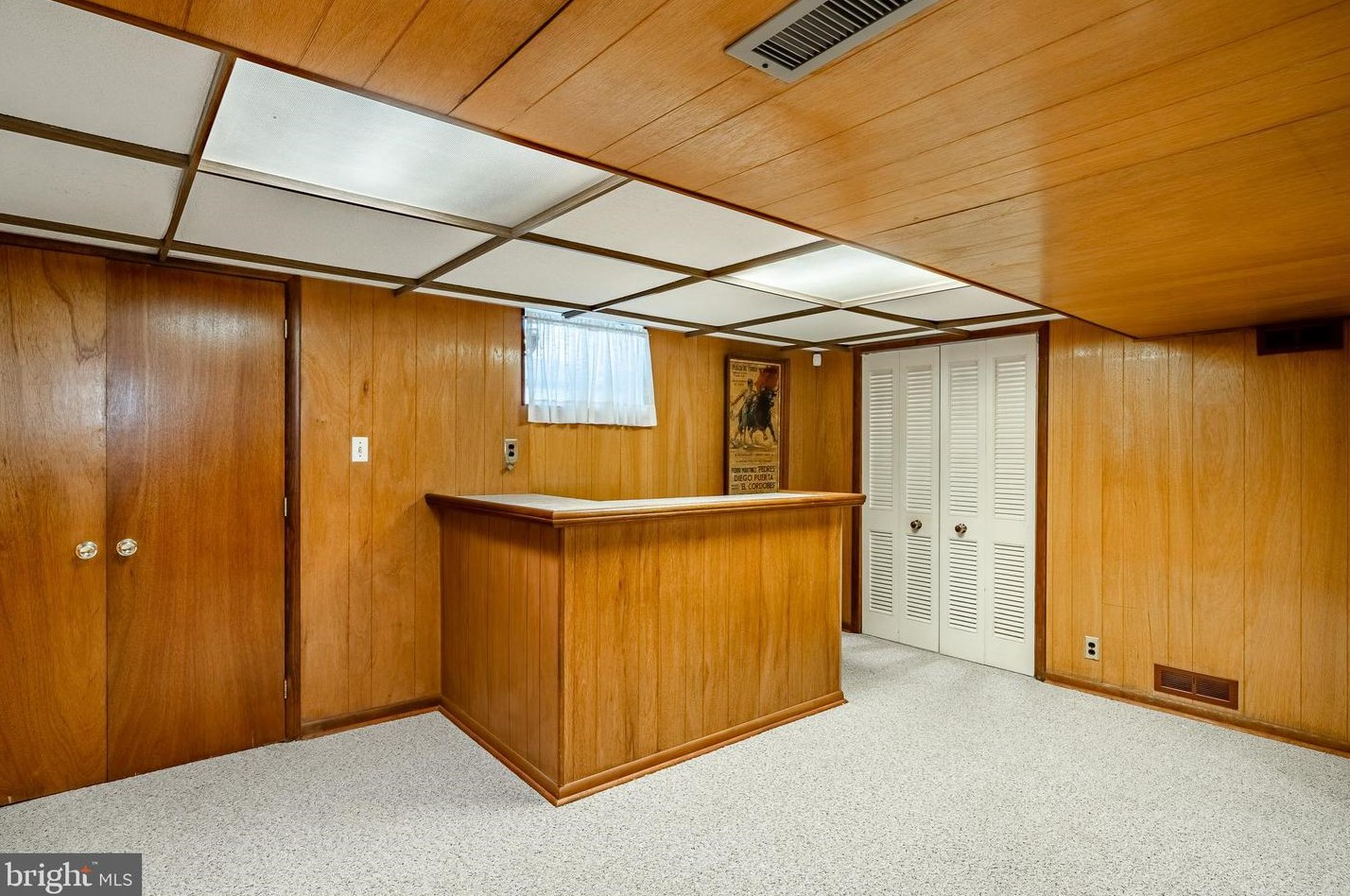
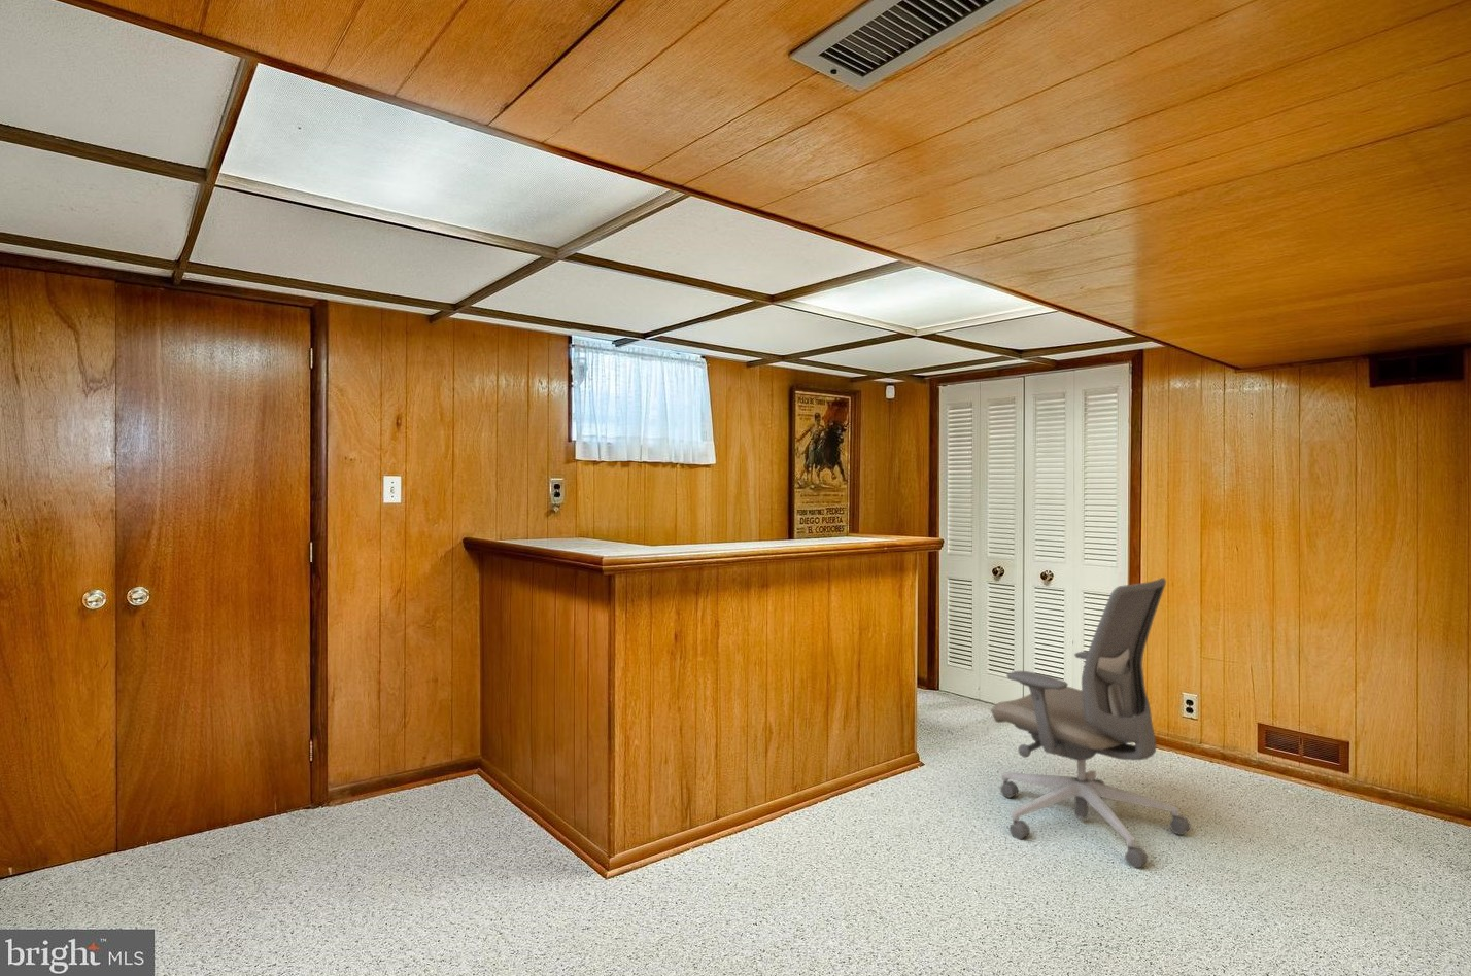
+ office chair [990,576,1192,869]
